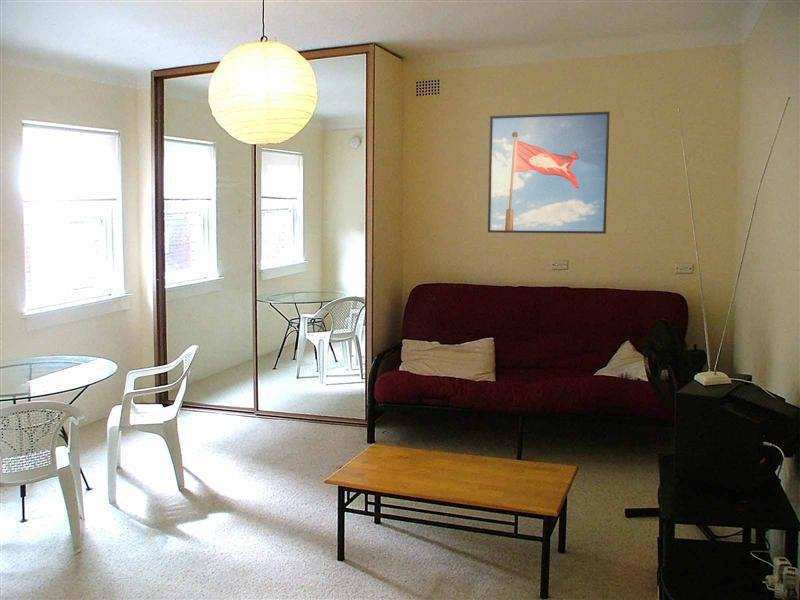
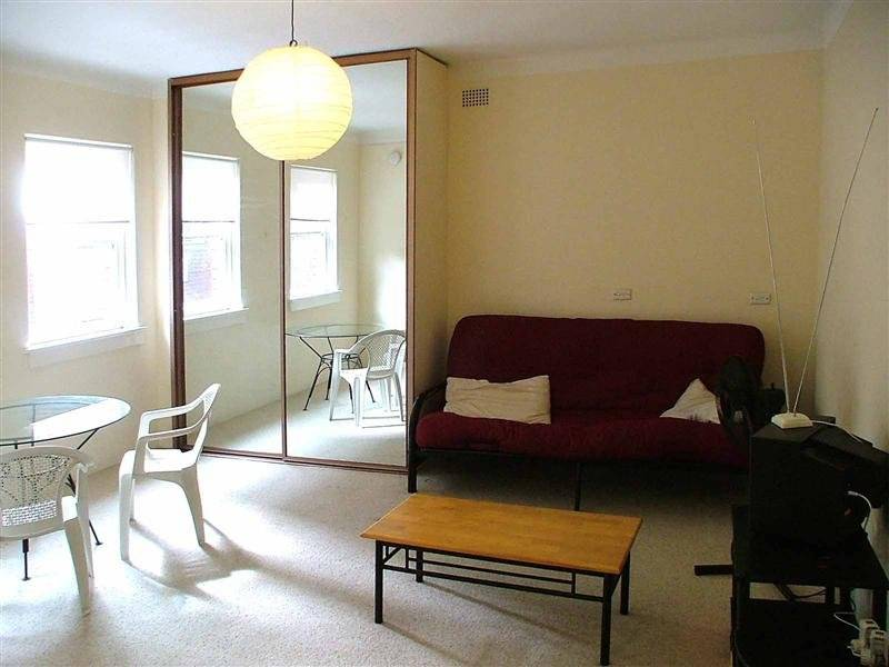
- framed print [487,111,611,235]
